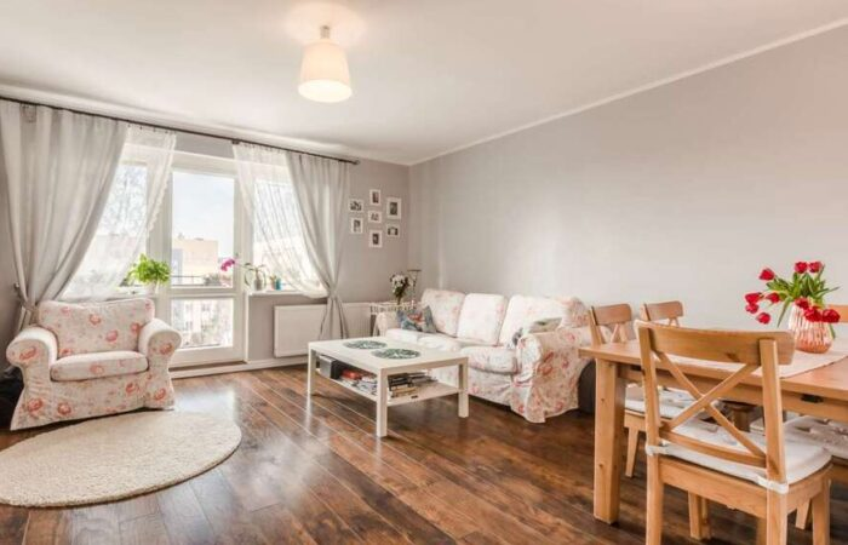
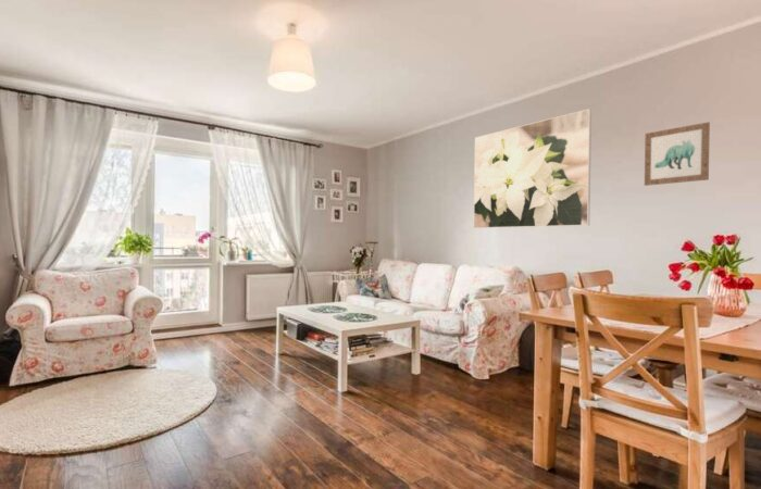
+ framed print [473,108,592,229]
+ wall art [644,121,711,187]
